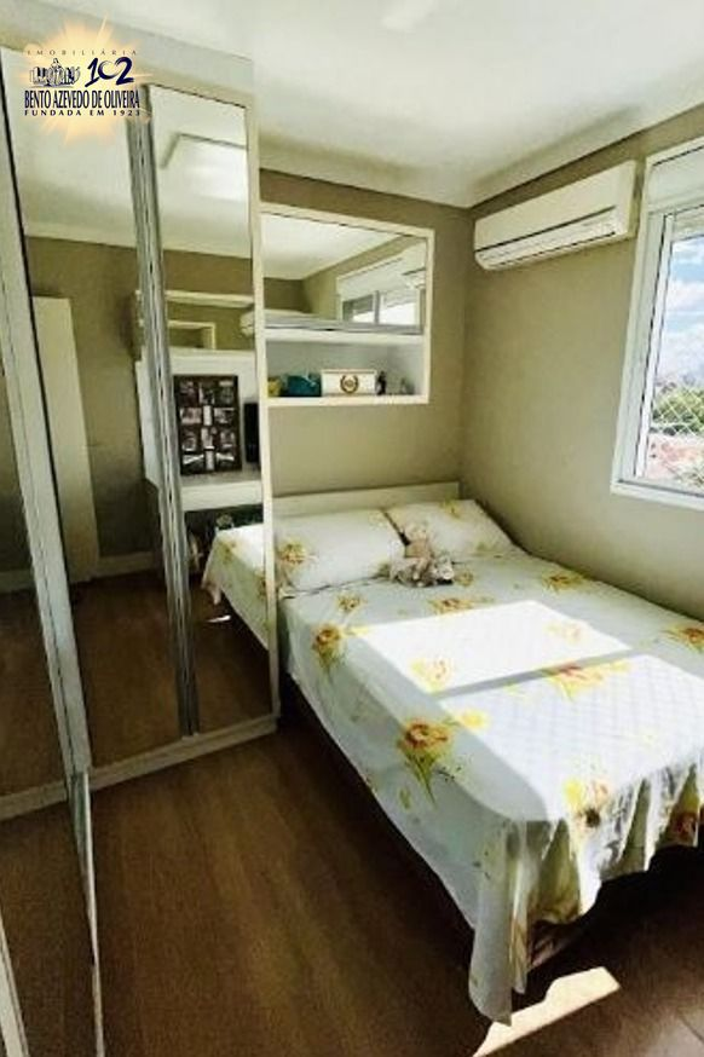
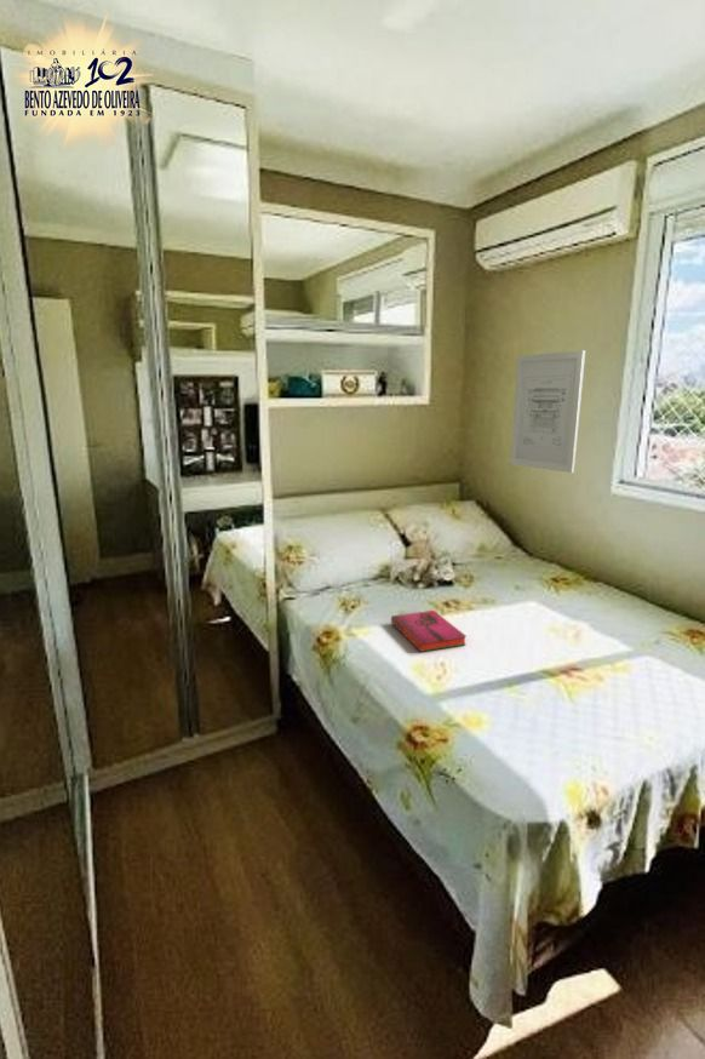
+ hardback book [390,609,468,653]
+ wall art [509,349,586,474]
